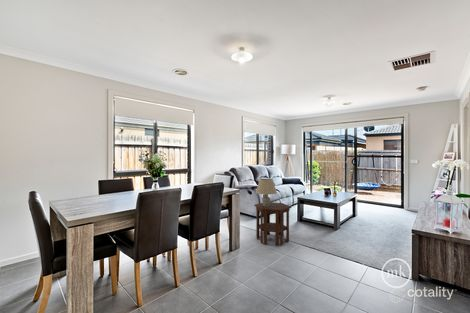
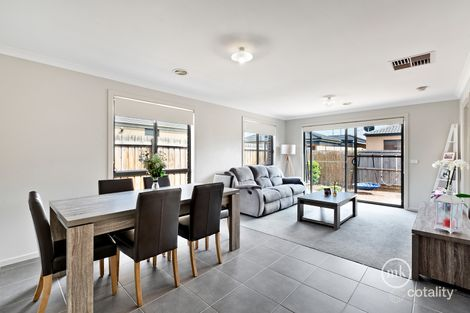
- side table [254,201,292,247]
- table lamp [255,178,278,207]
